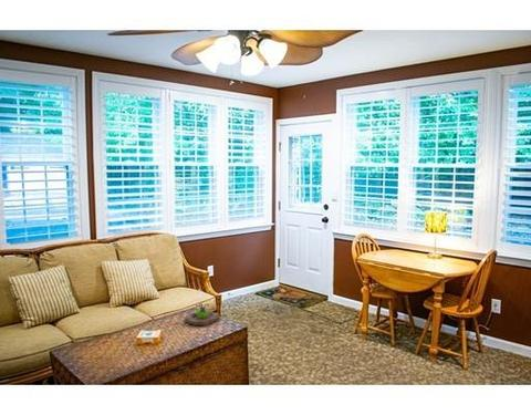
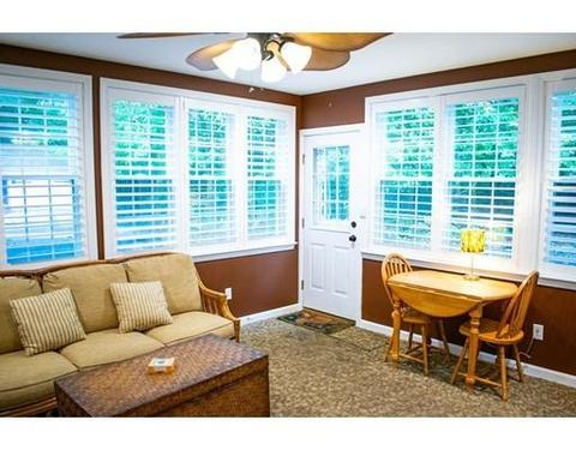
- succulent planter [184,302,220,328]
